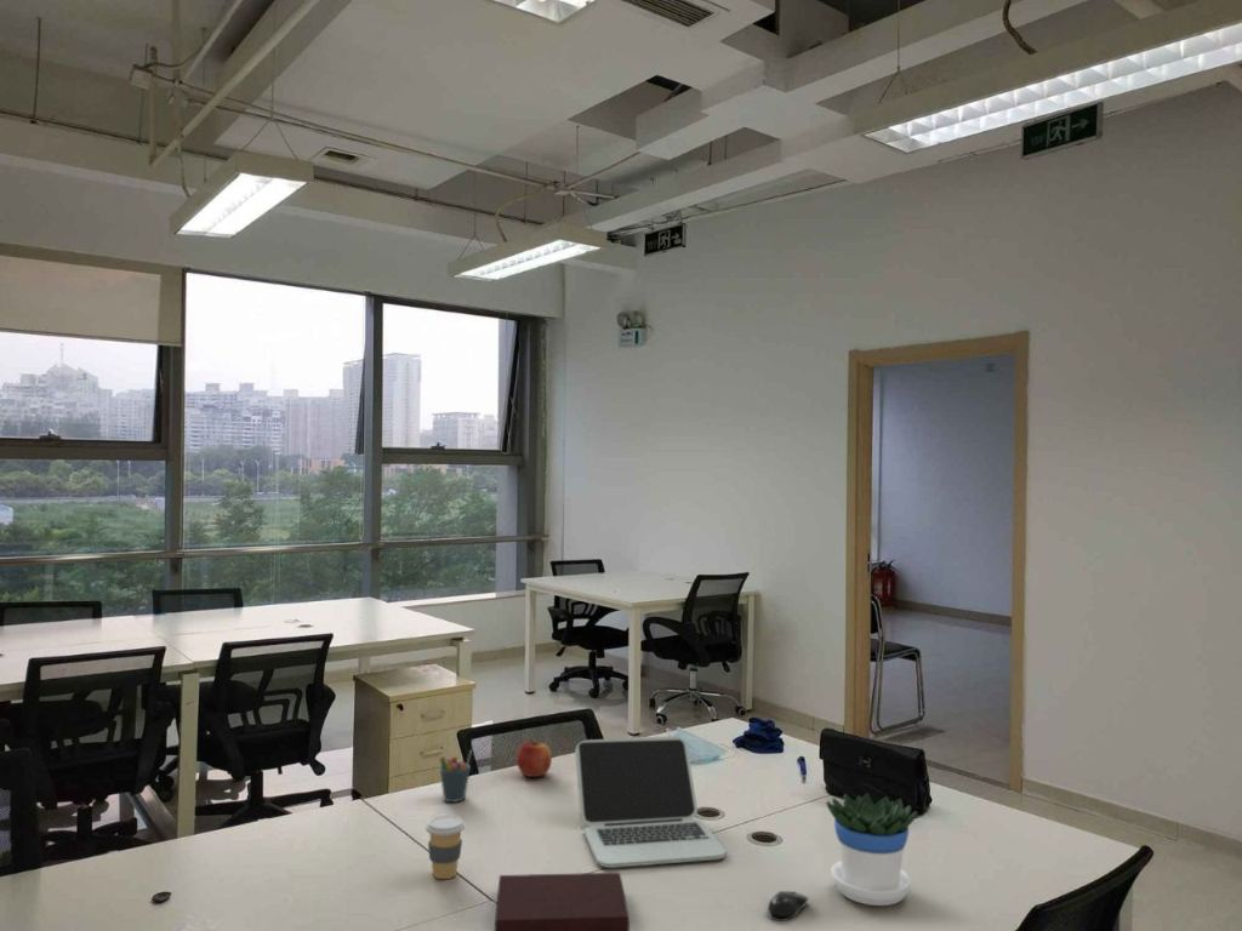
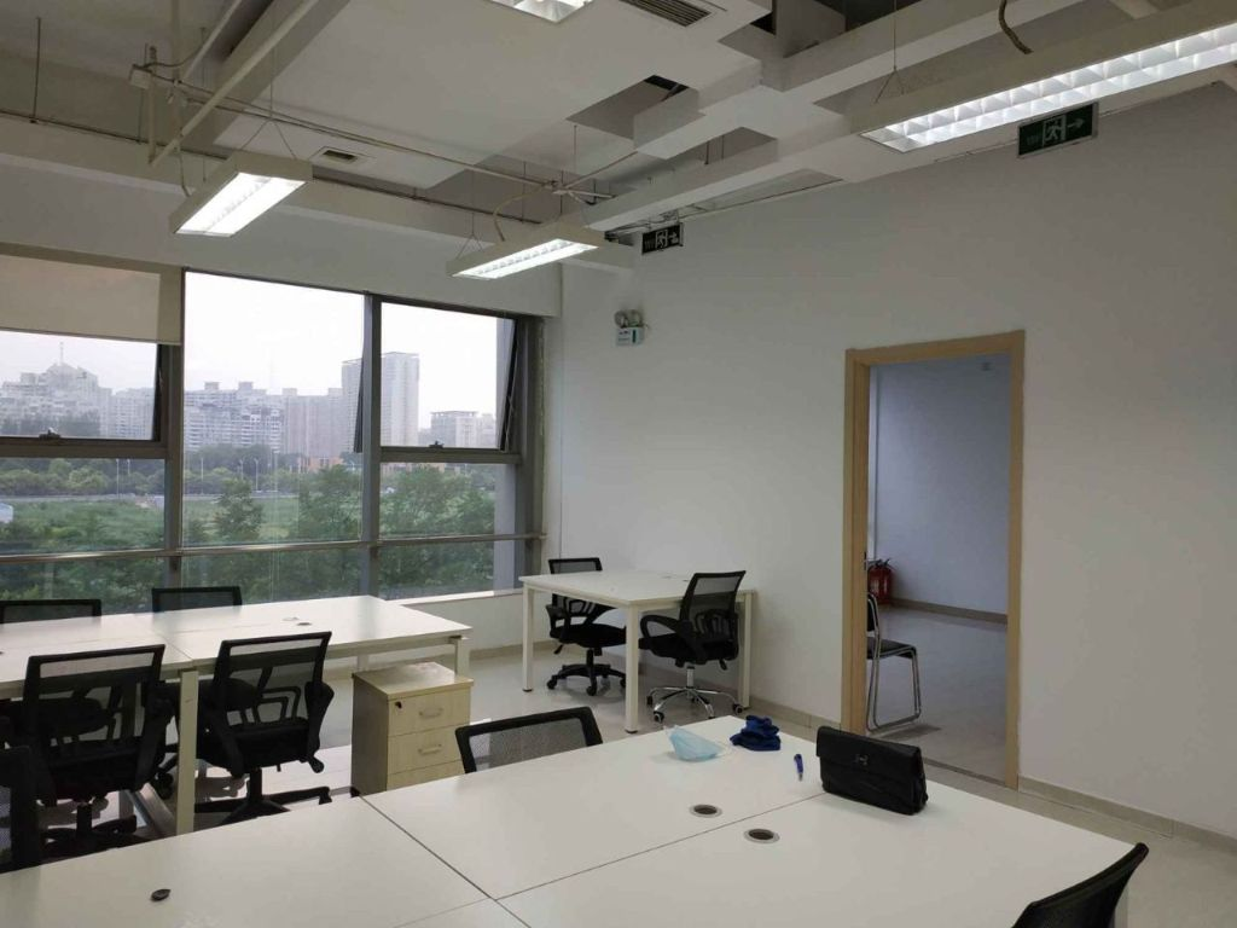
- notebook [494,872,631,931]
- laptop [574,735,727,869]
- computer mouse [767,890,809,923]
- pen holder [438,749,473,804]
- flowerpot [825,792,918,907]
- apple [515,738,553,778]
- coffee cup [425,815,466,880]
